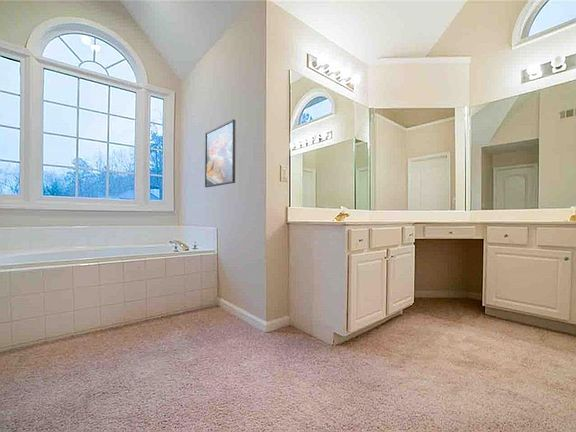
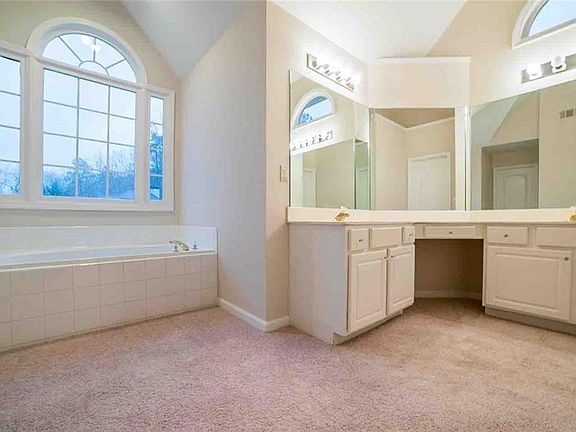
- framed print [204,118,237,188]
